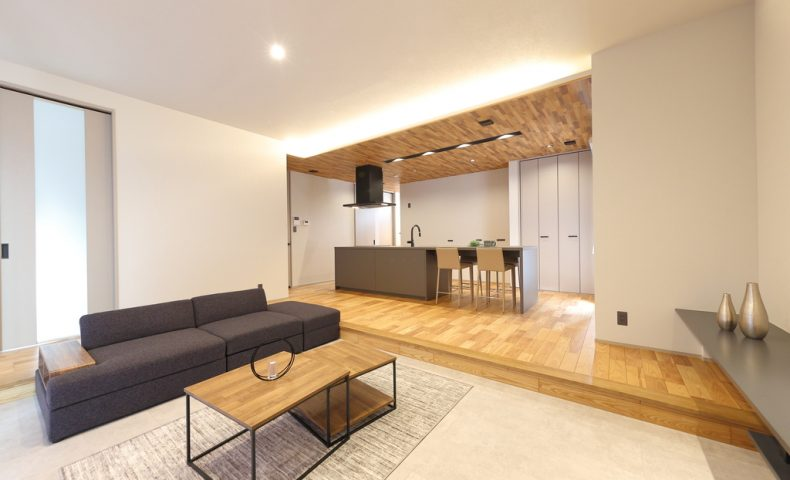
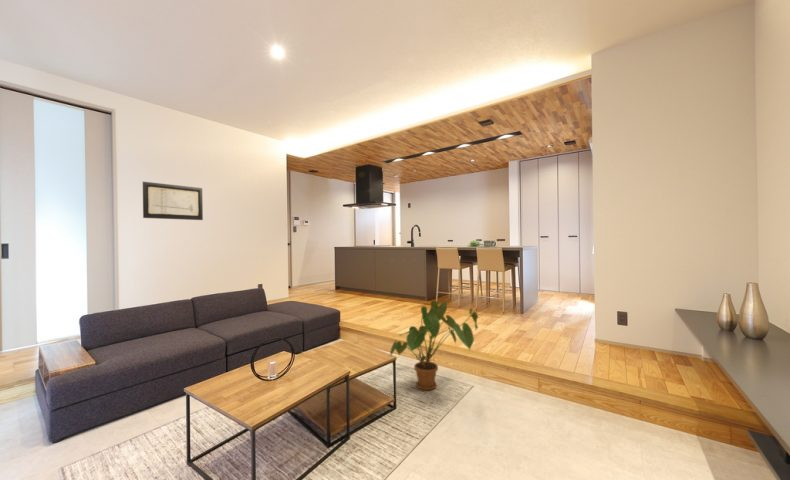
+ house plant [389,300,479,391]
+ wall art [142,181,204,221]
